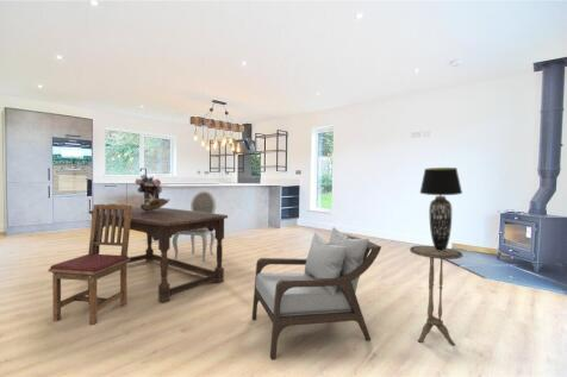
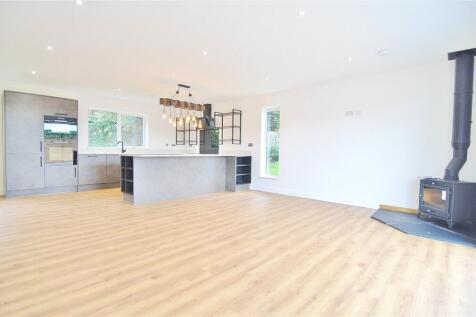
- table lamp [418,166,463,252]
- armchair [251,226,382,362]
- dining chair [48,202,133,326]
- dining table [87,206,229,304]
- dining chair [172,189,217,263]
- side table [409,245,463,346]
- bouquet [135,172,172,212]
